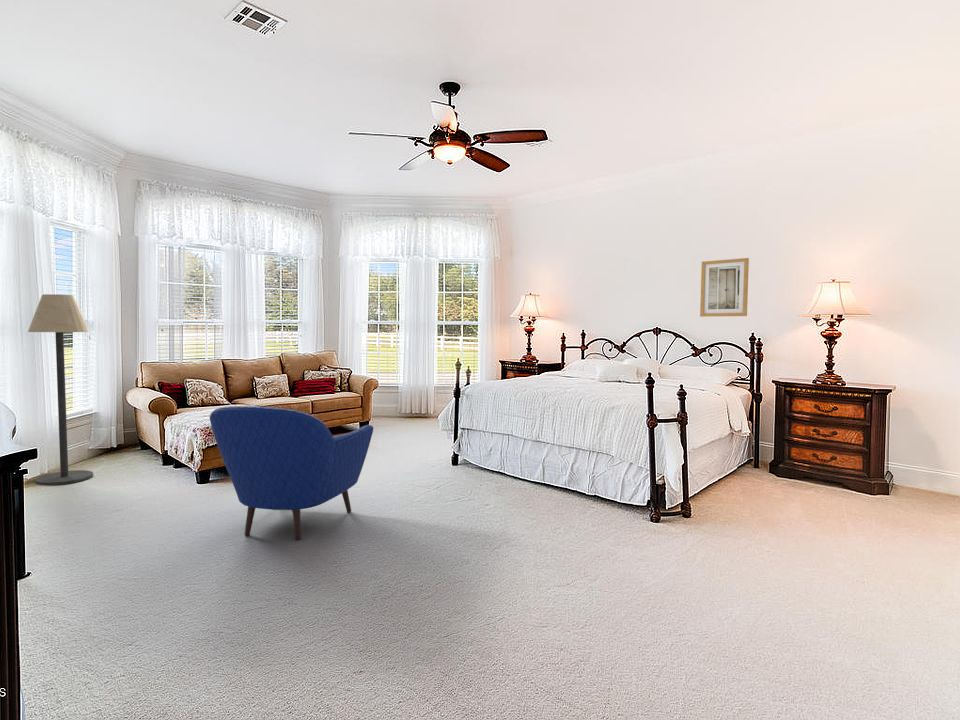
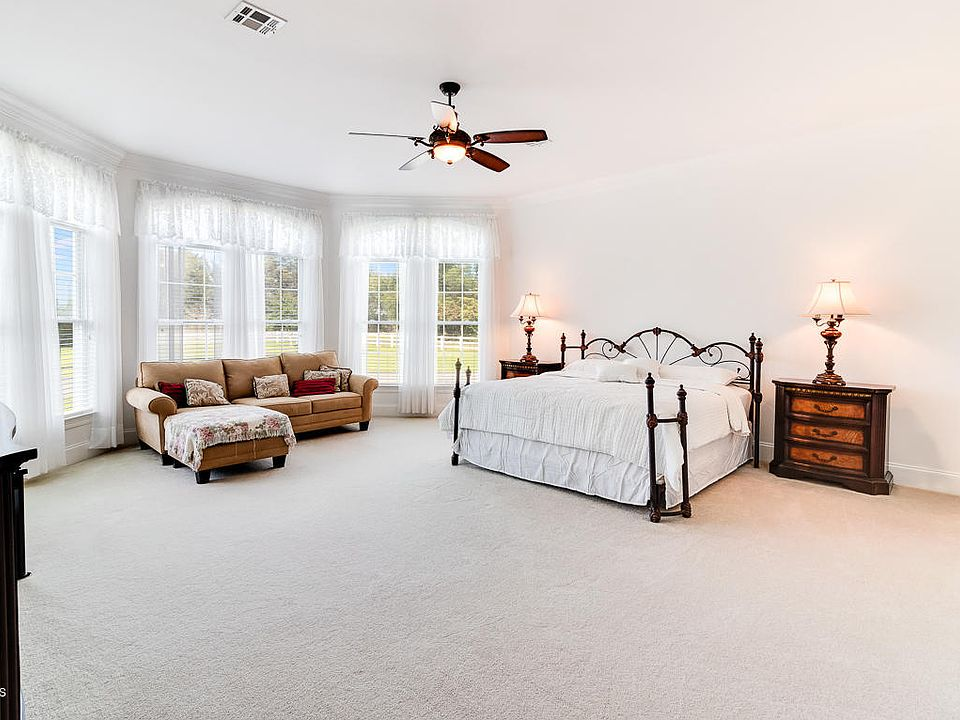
- armchair [209,405,374,540]
- wall art [699,257,750,318]
- floor lamp [27,293,94,486]
